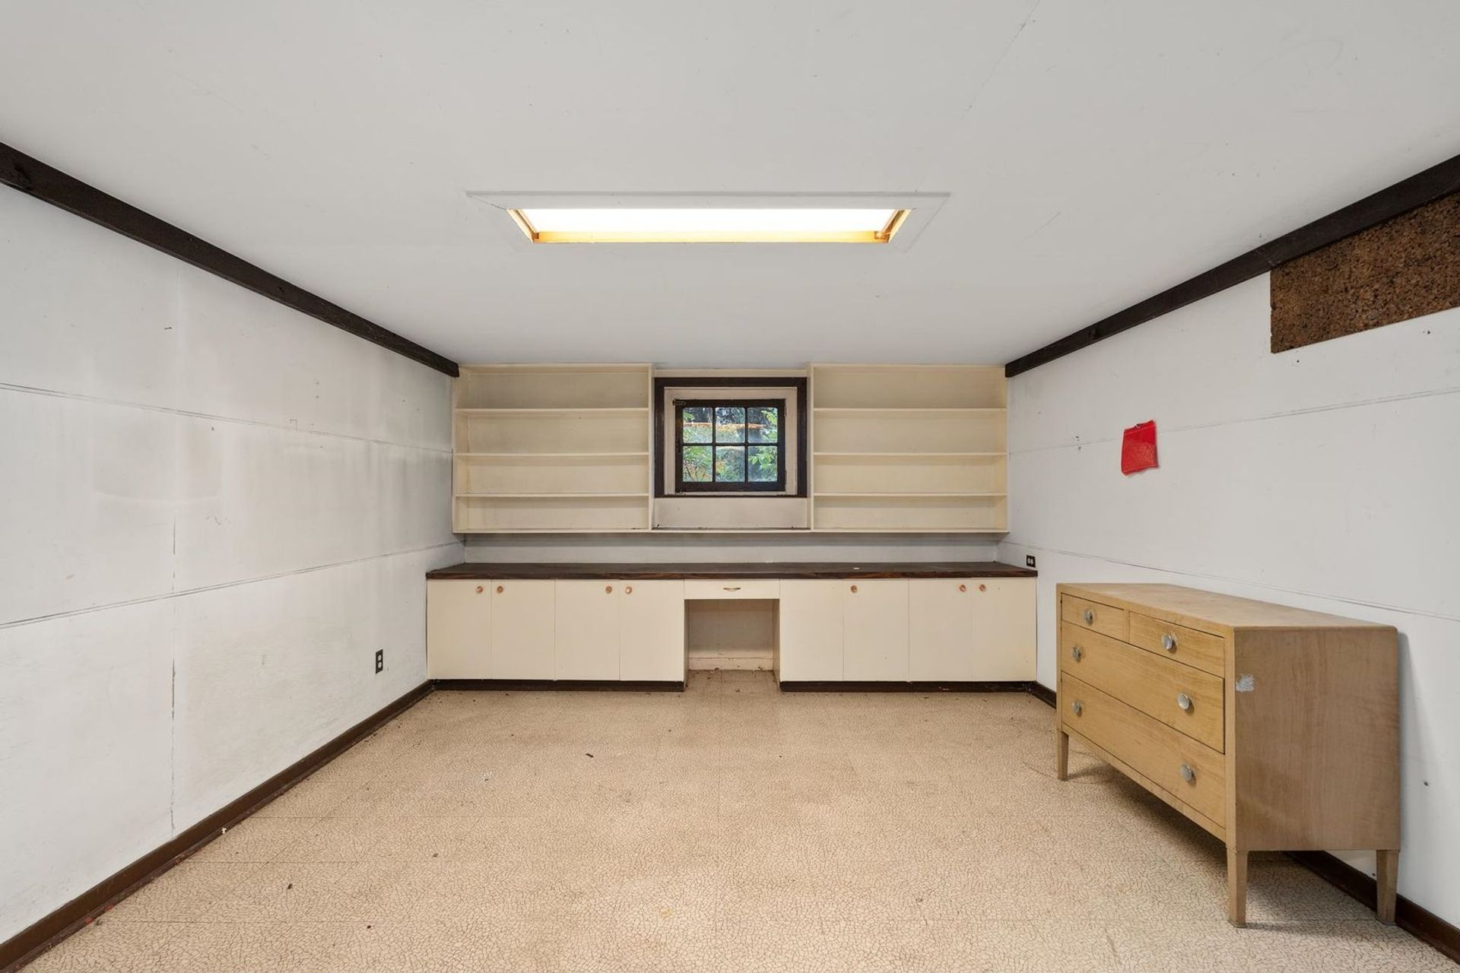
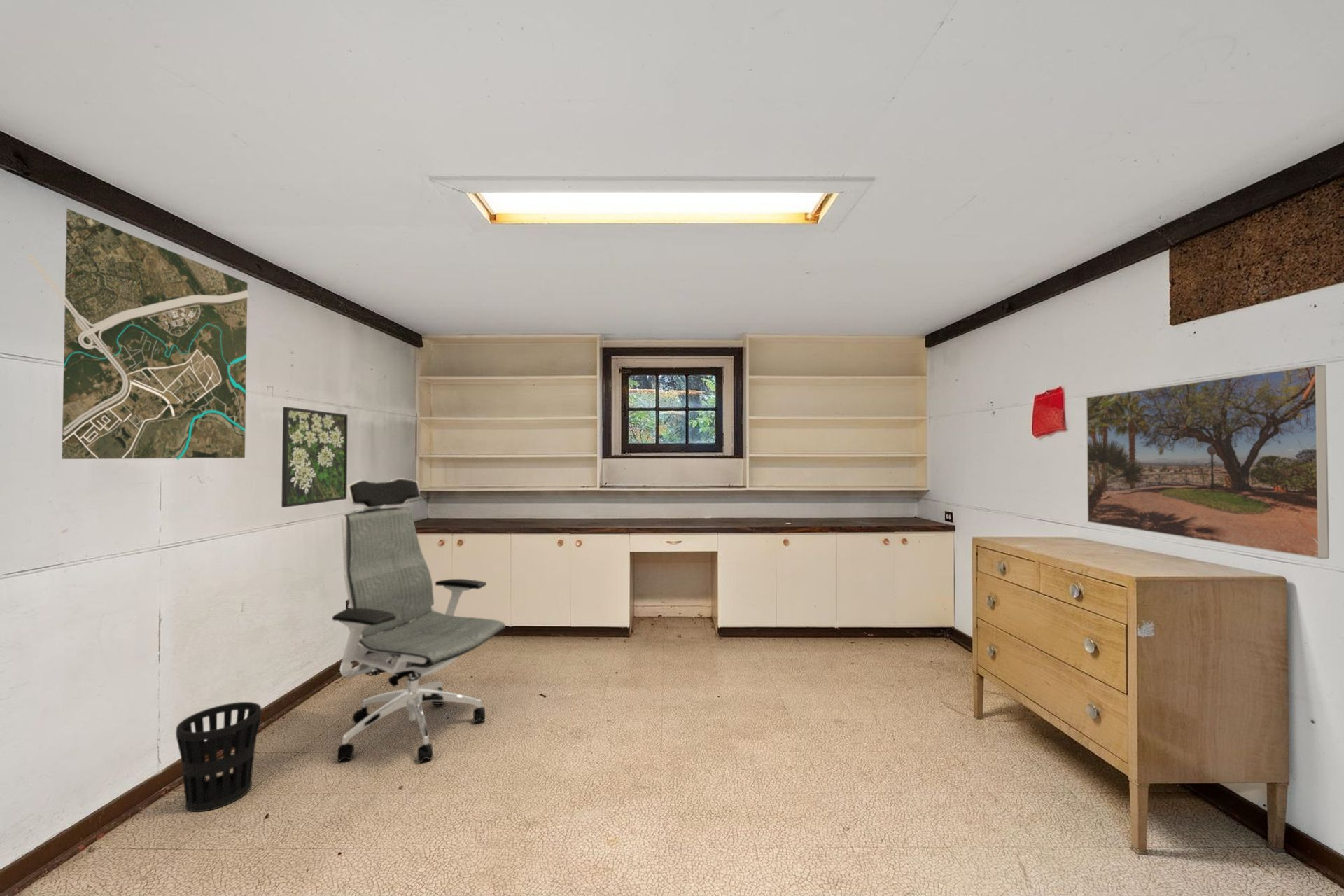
+ office chair [331,477,506,763]
+ wastebasket [175,701,262,813]
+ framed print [1086,364,1330,559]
+ map [26,208,250,461]
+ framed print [281,406,349,508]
